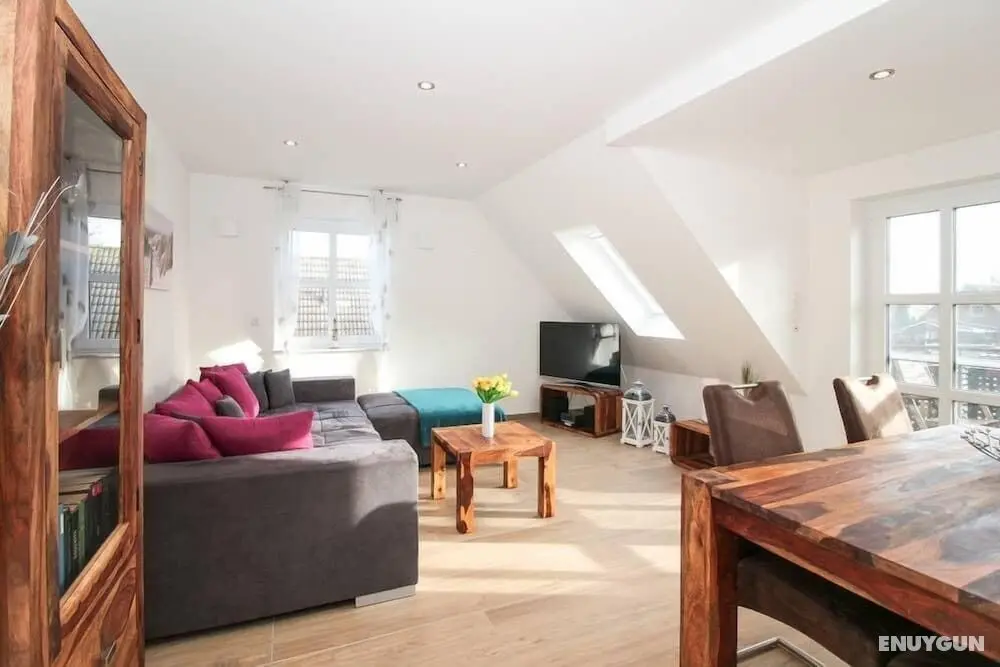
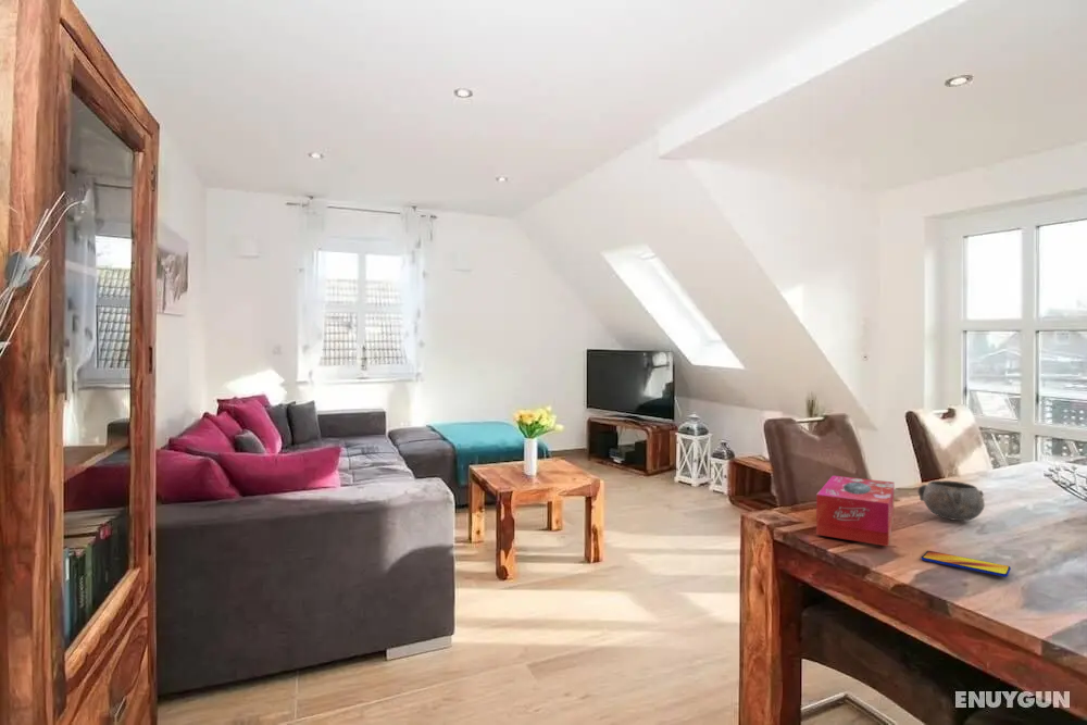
+ decorative bowl [917,479,986,522]
+ tissue box [815,475,895,547]
+ smartphone [921,550,1012,578]
